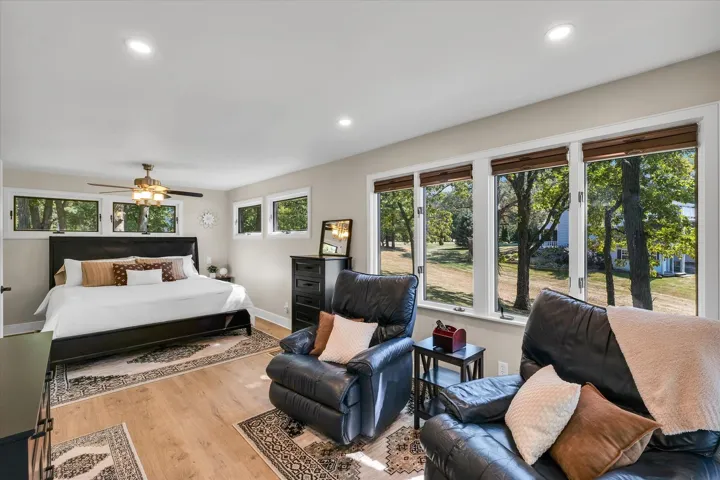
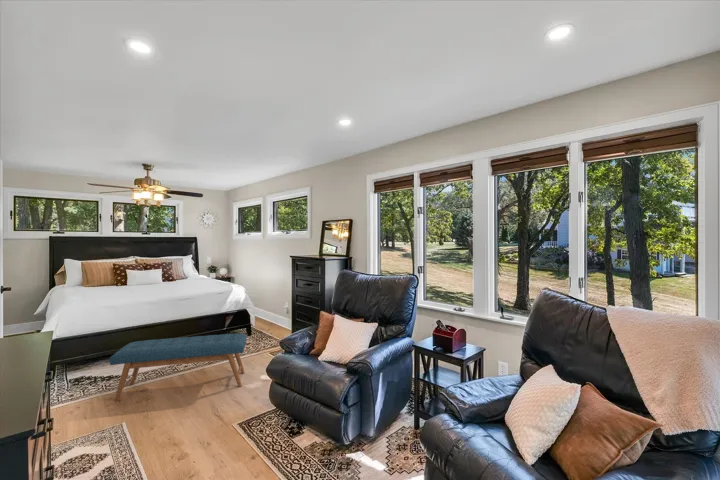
+ bench [109,333,248,402]
